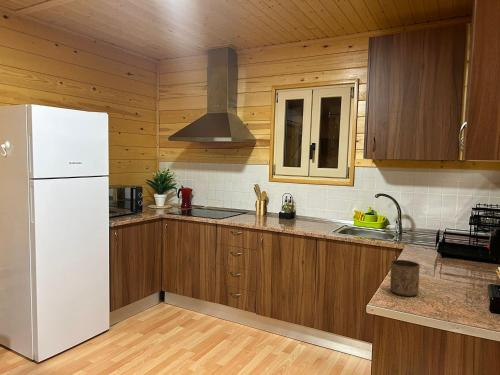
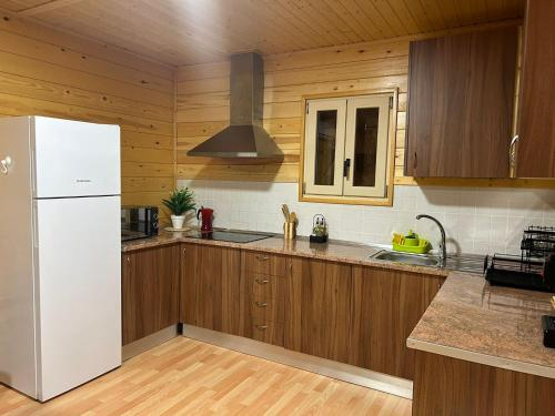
- cup [389,259,421,297]
